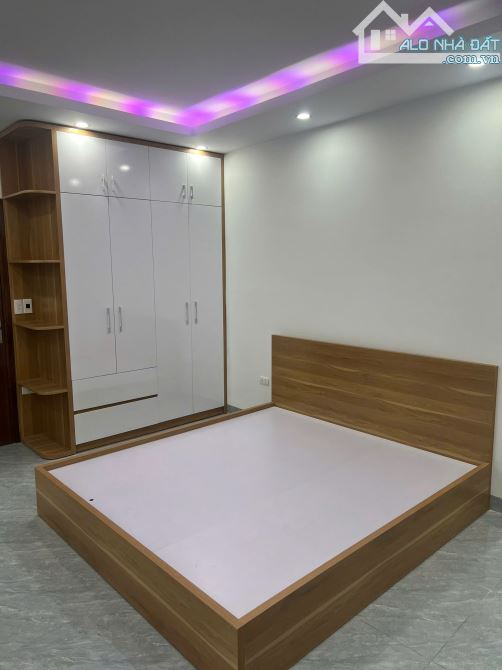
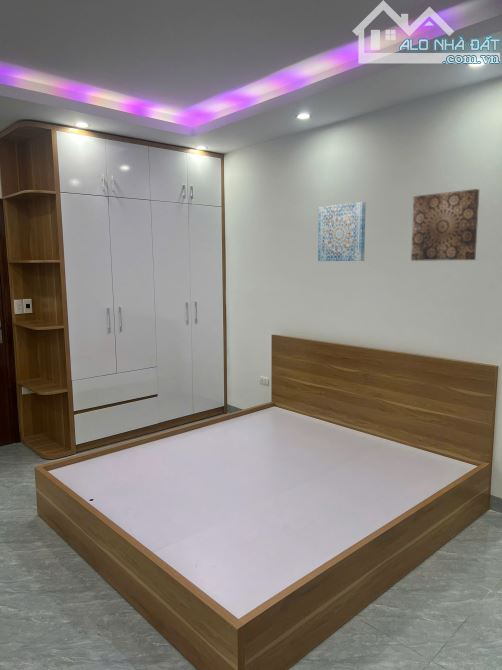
+ wall art [410,188,480,262]
+ wall art [317,201,367,262]
